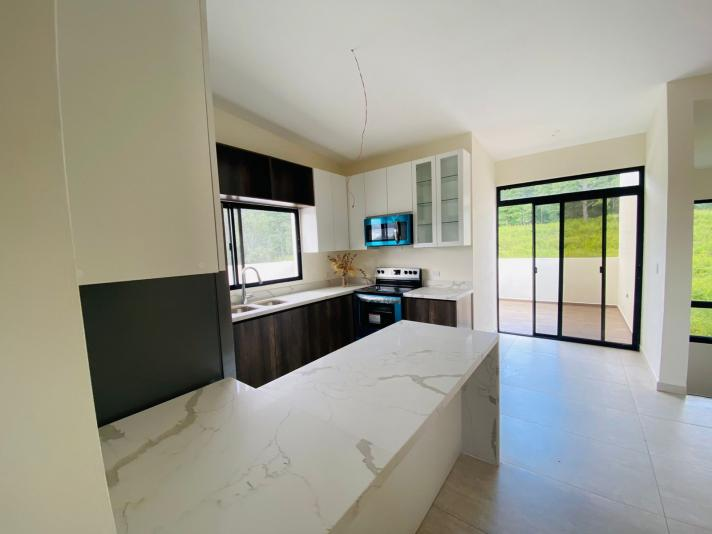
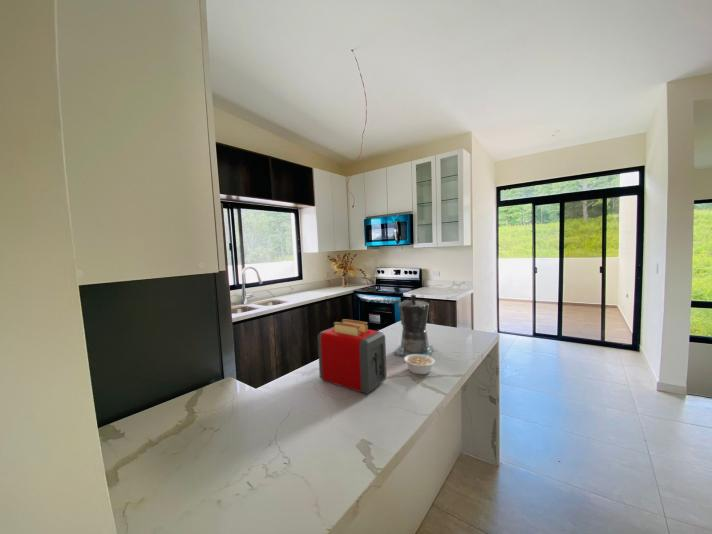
+ toaster [317,318,388,395]
+ coffee maker [393,294,434,357]
+ legume [403,354,436,375]
